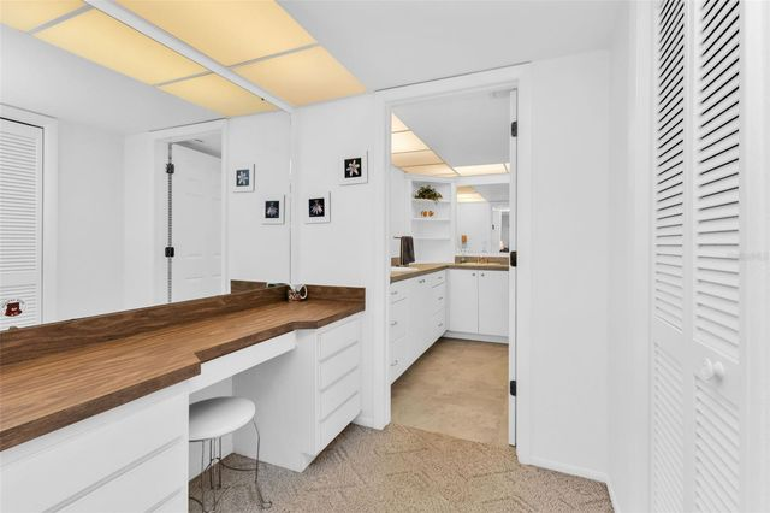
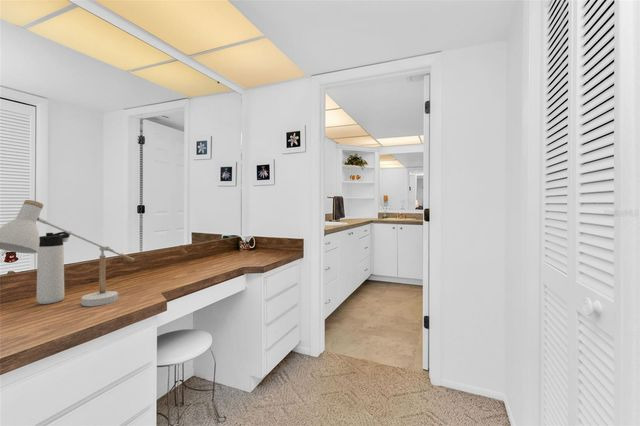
+ thermos bottle [36,230,71,305]
+ desk lamp [0,199,135,307]
